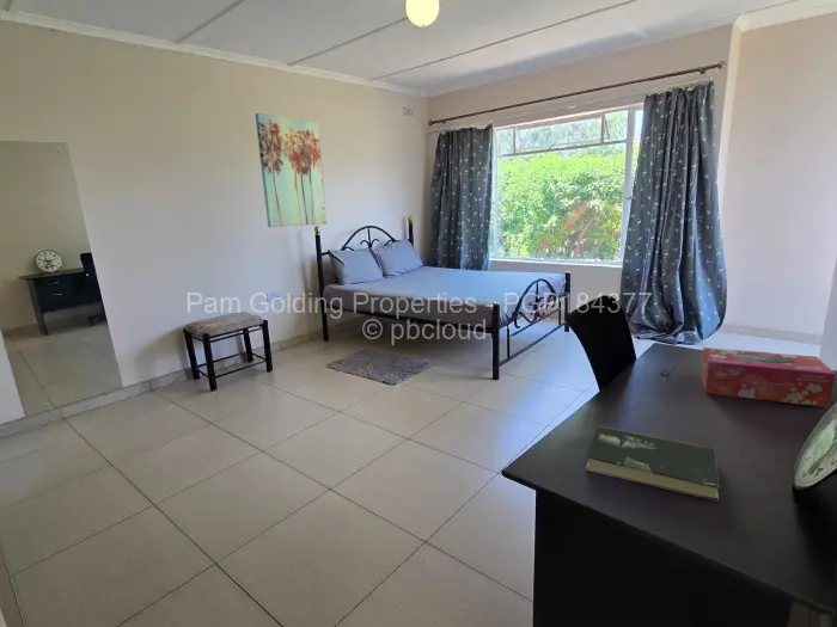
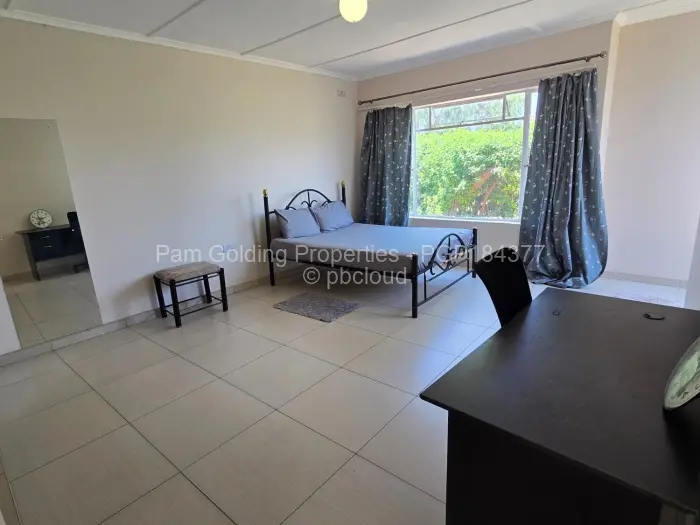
- tissue box [699,346,836,408]
- wall art [255,112,328,228]
- book [585,425,721,503]
